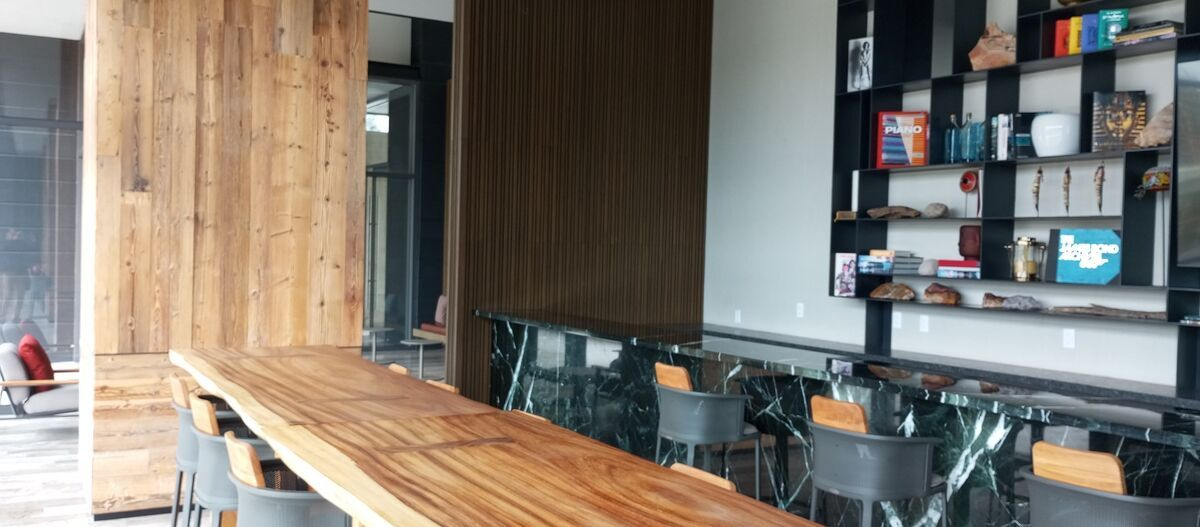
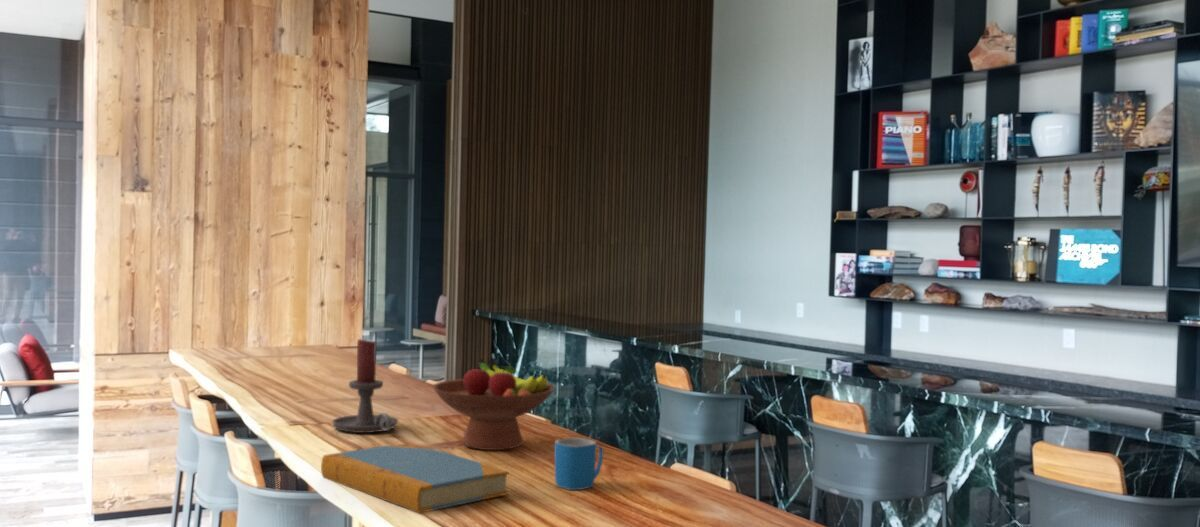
+ fruit bowl [431,357,556,451]
+ mug [554,437,604,491]
+ candle holder [331,337,399,434]
+ book [320,442,510,514]
